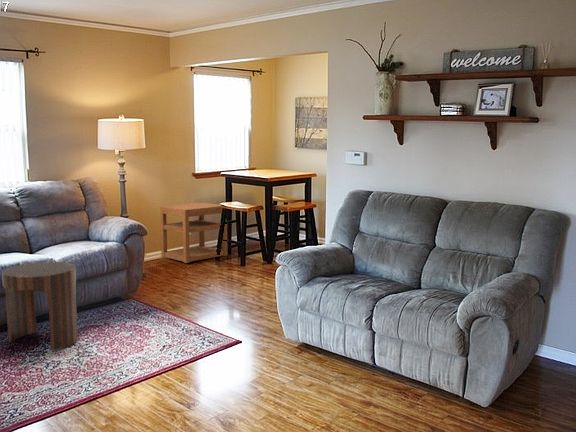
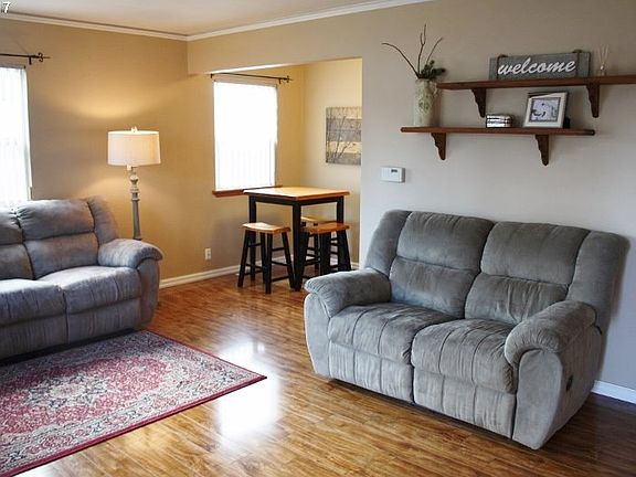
- nightstand [159,201,228,264]
- side table [1,261,79,352]
